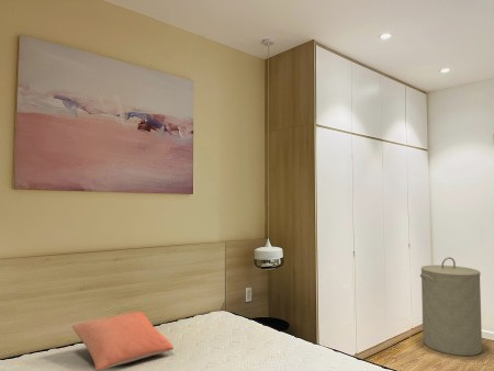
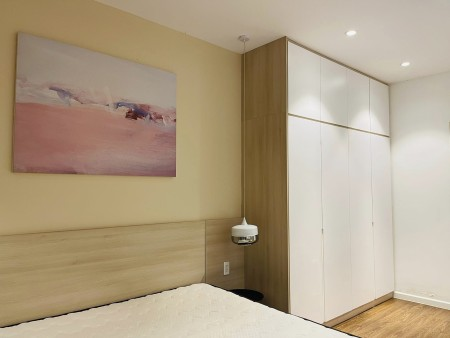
- pillow [71,311,175,371]
- laundry hamper [419,256,483,357]
